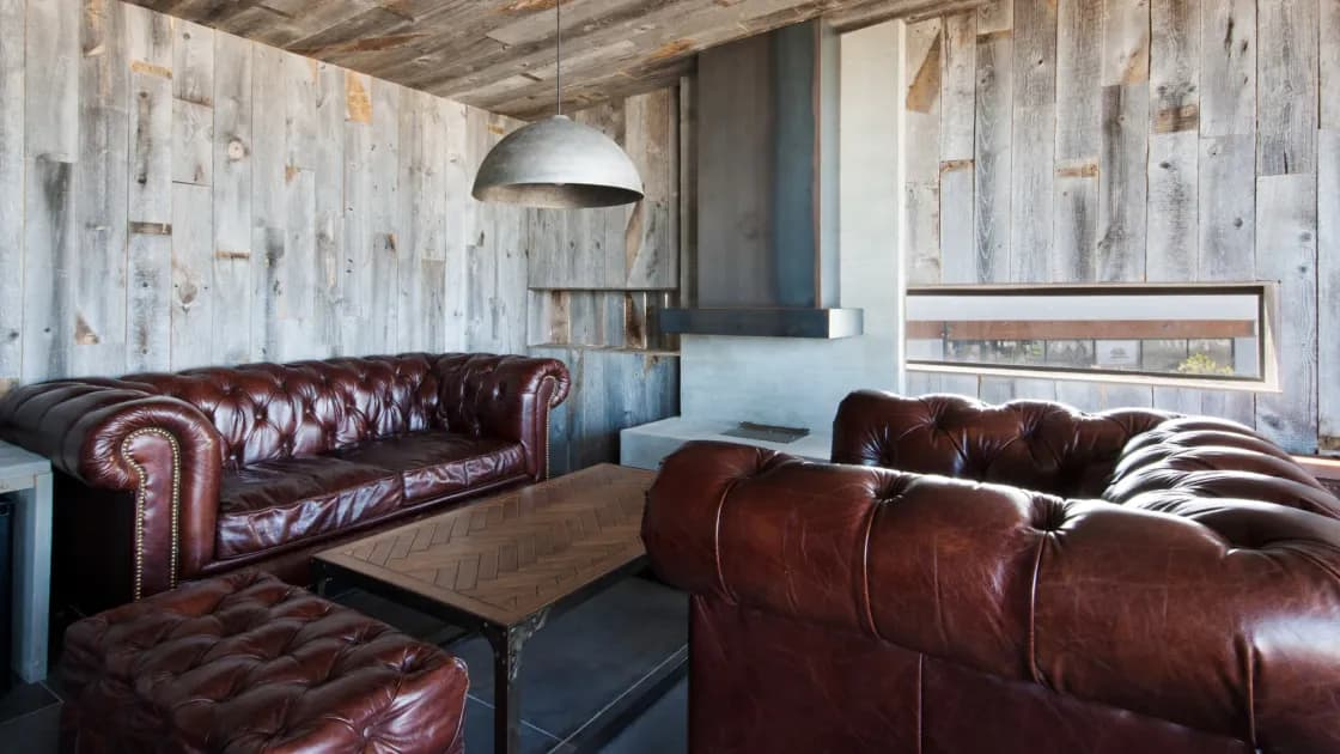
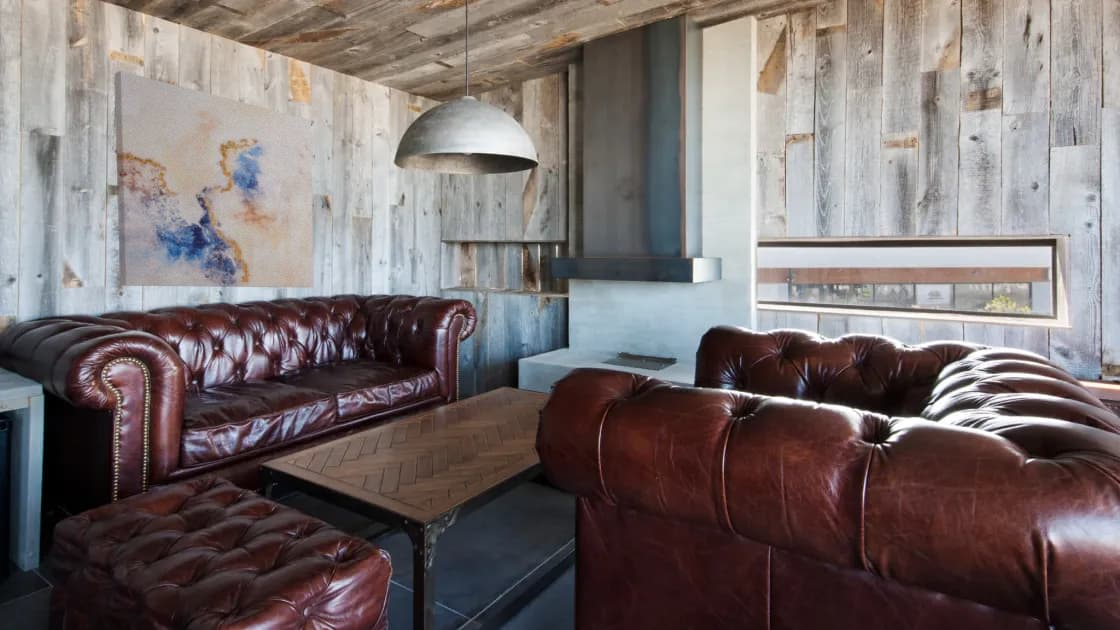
+ wall art [113,70,314,288]
